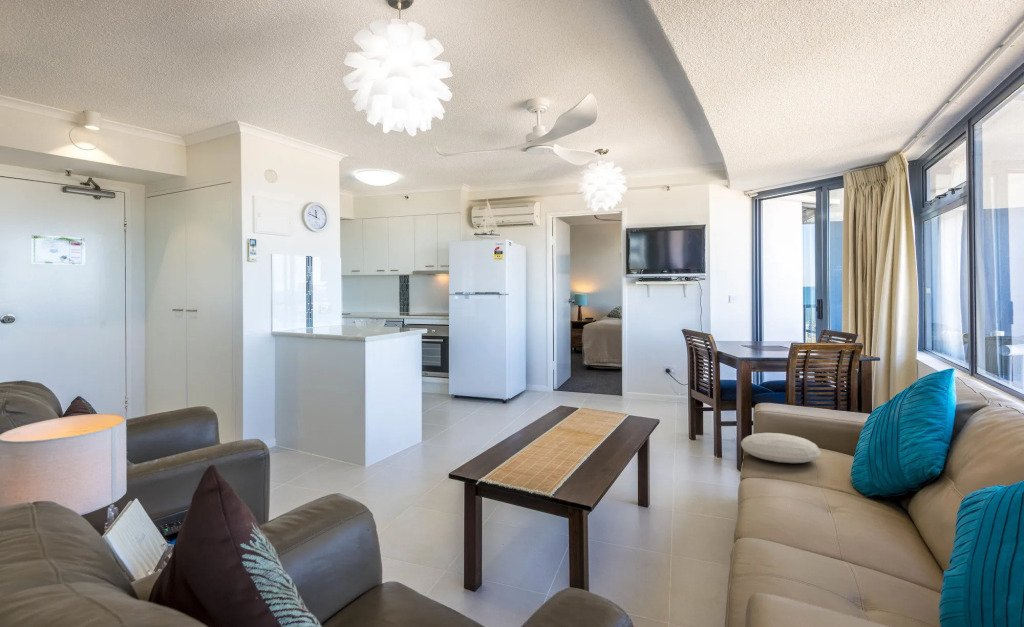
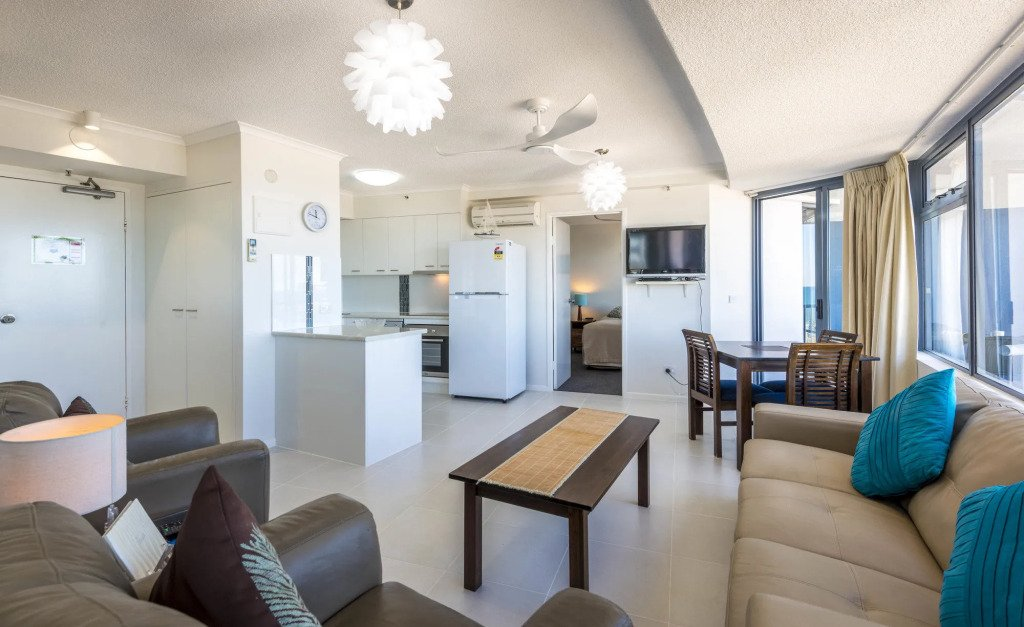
- cushion [740,432,822,464]
